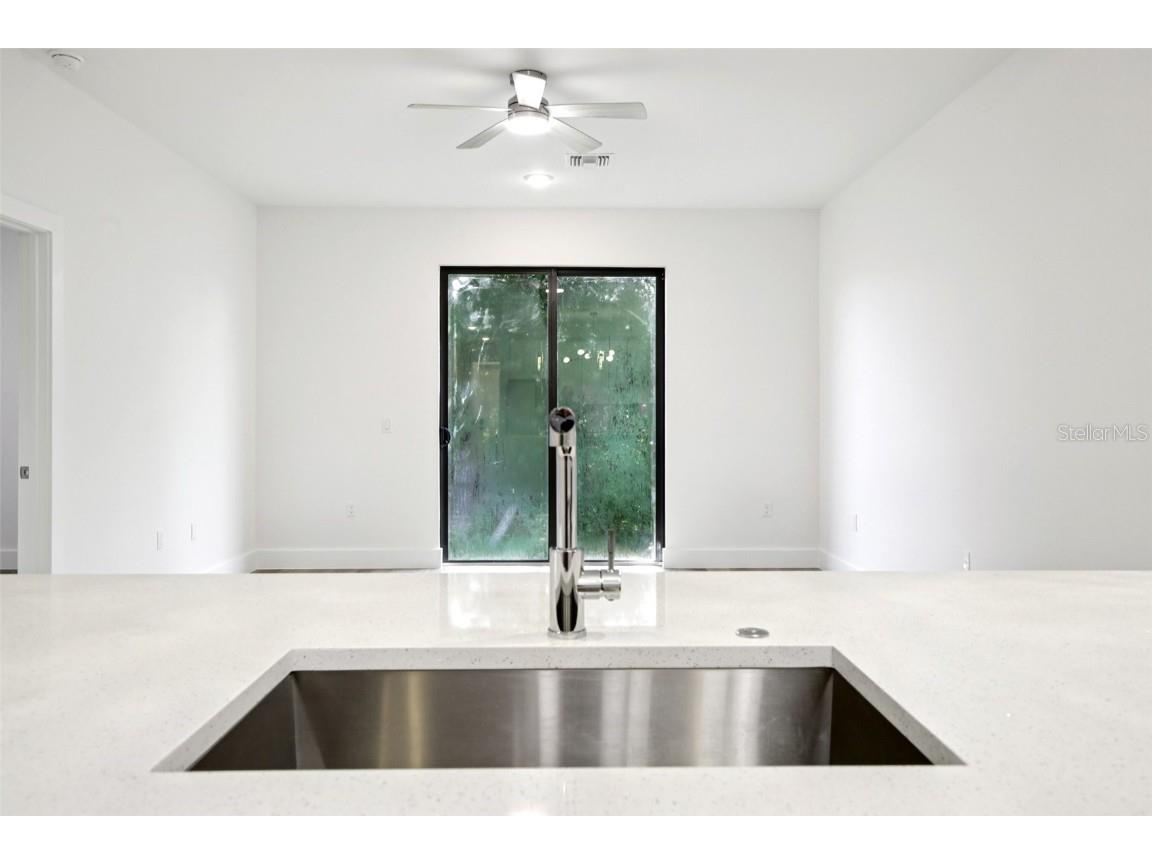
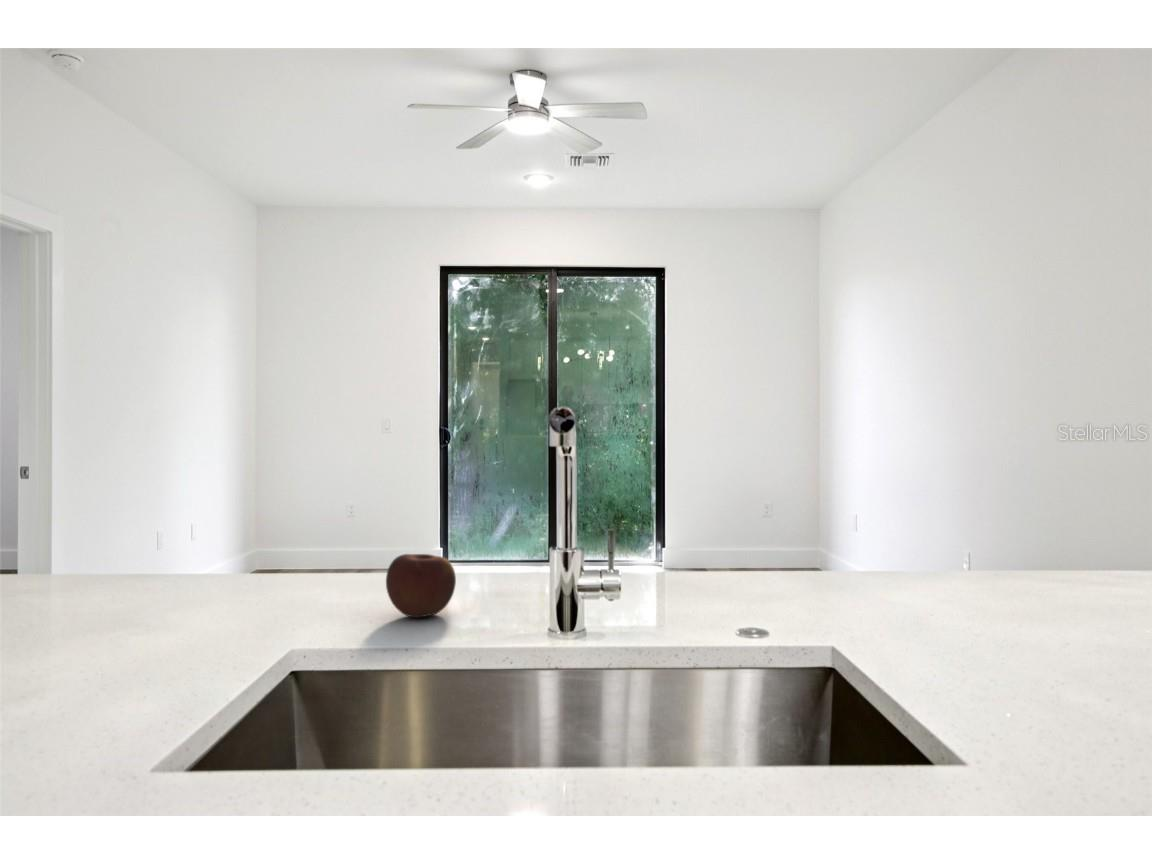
+ apple [385,553,457,618]
